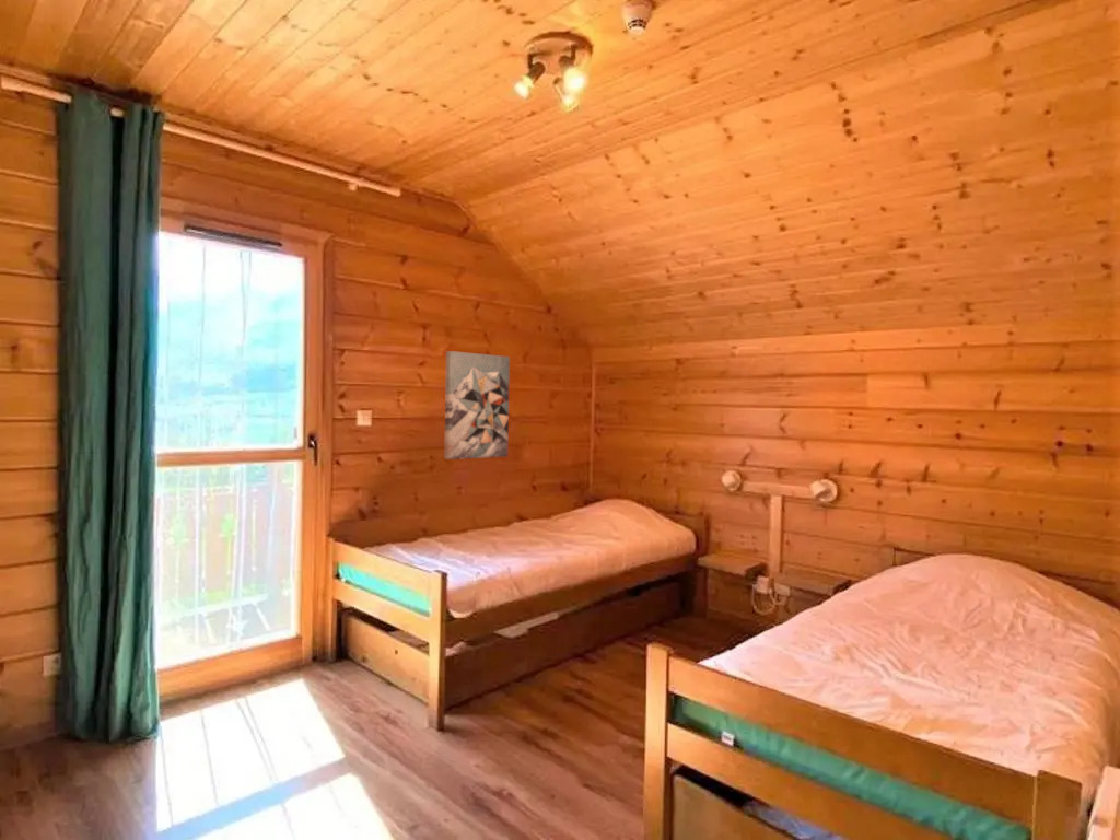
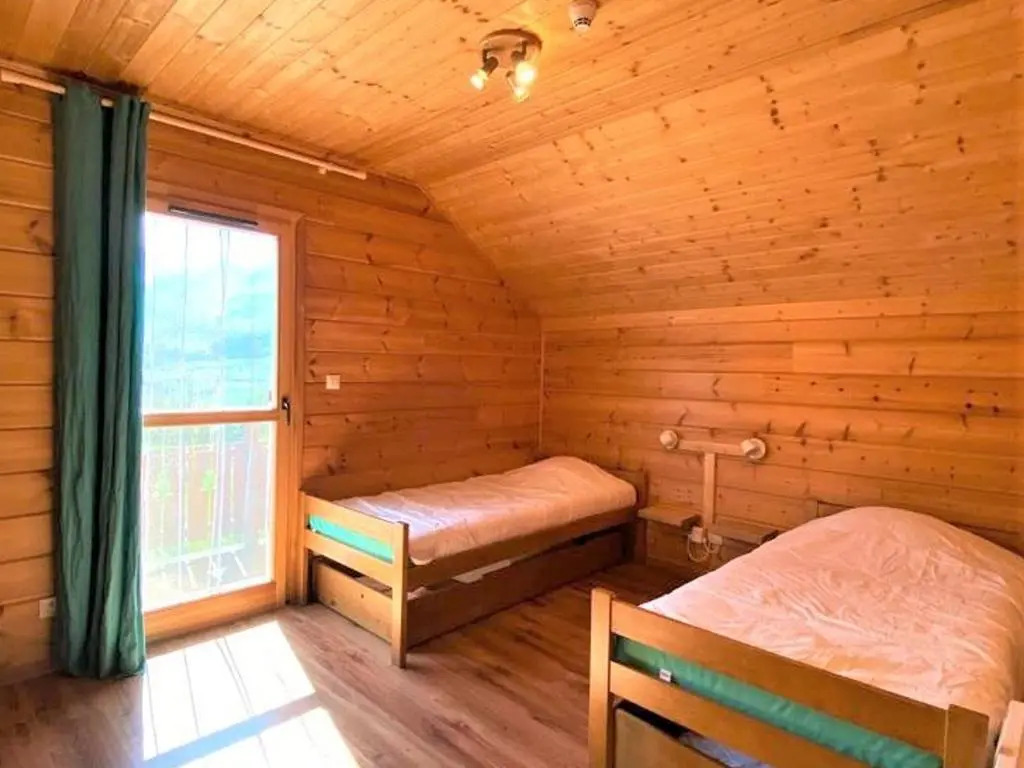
- wall art [443,350,511,460]
